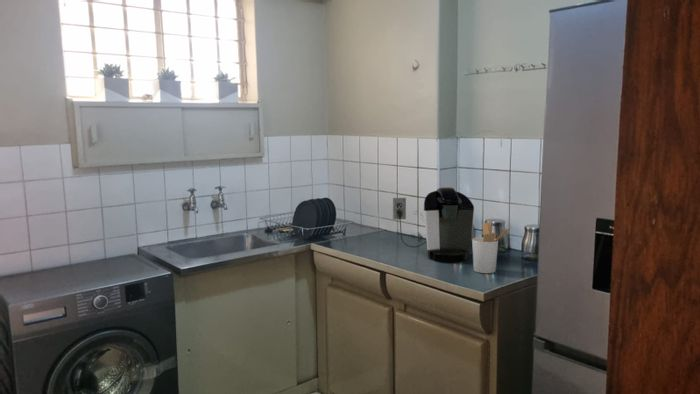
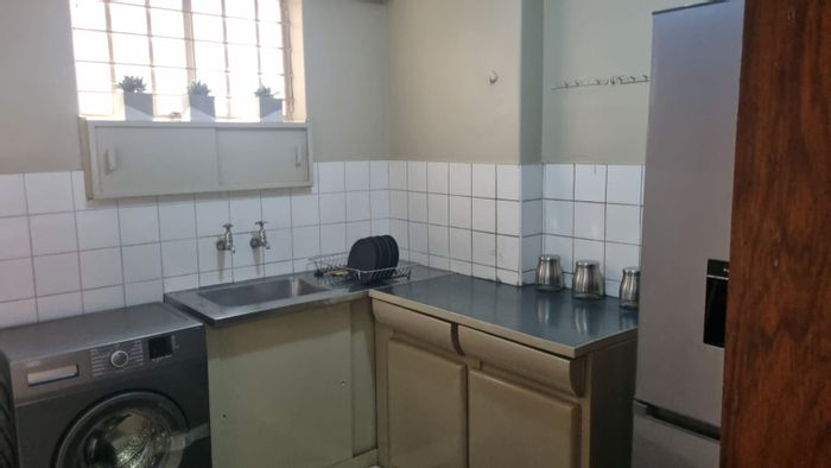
- utensil holder [471,221,513,274]
- coffee maker [392,186,475,263]
